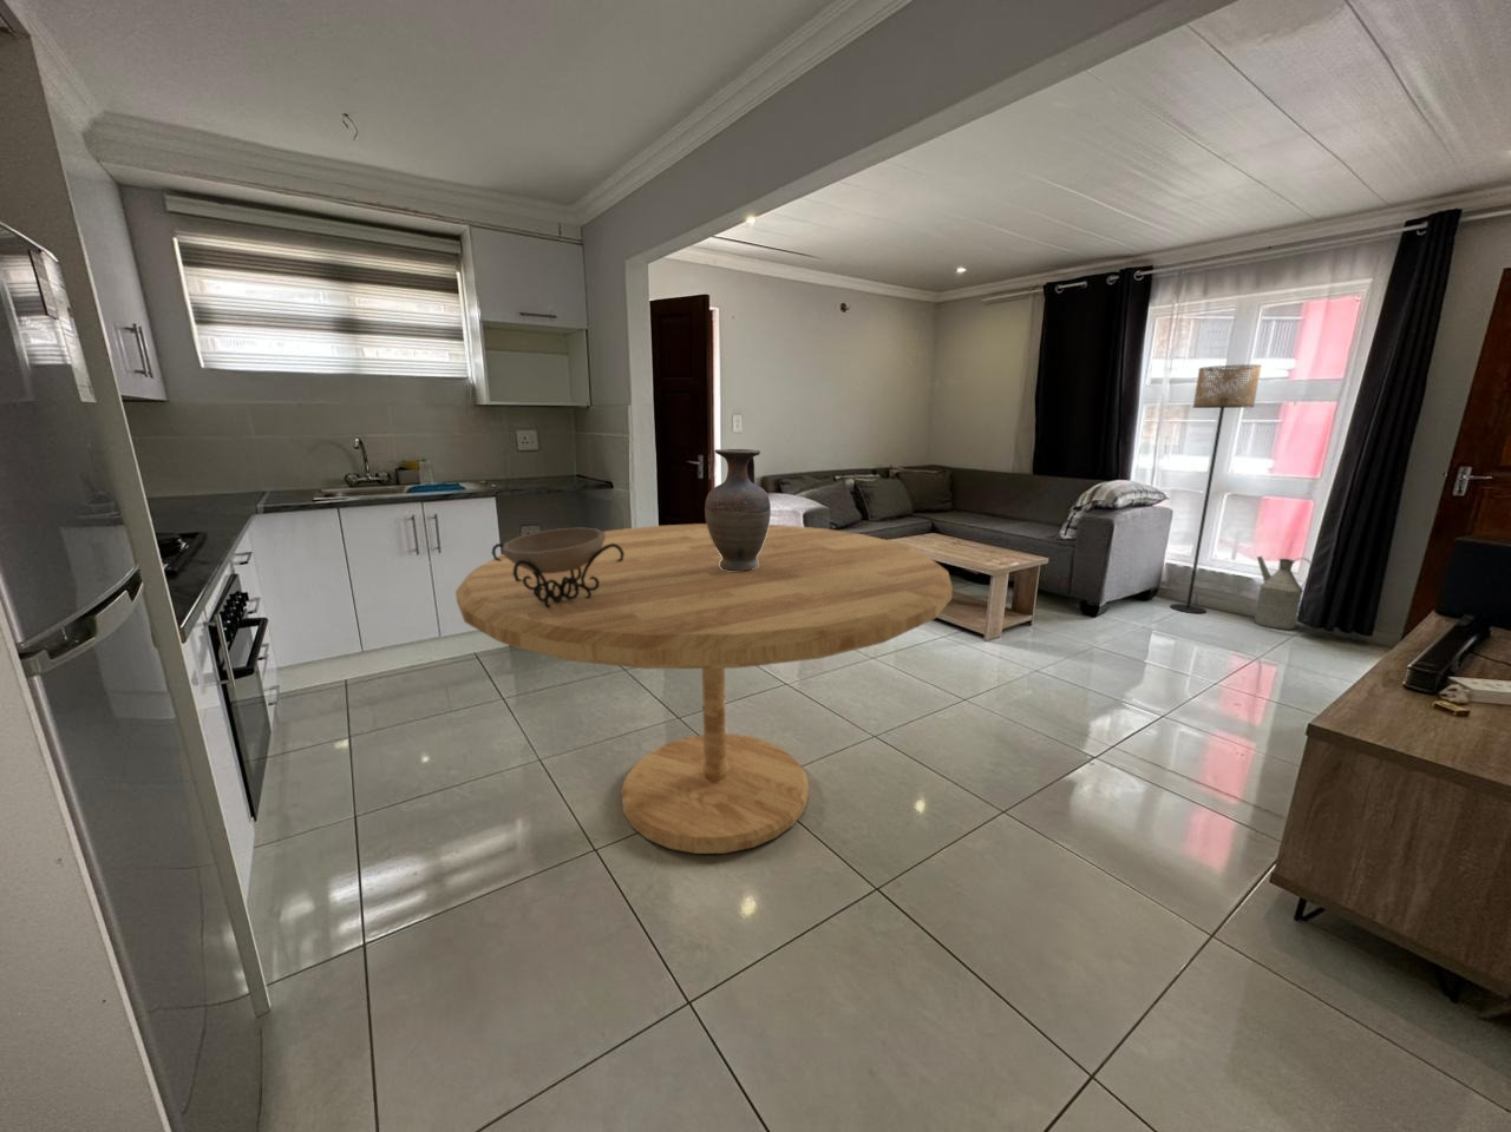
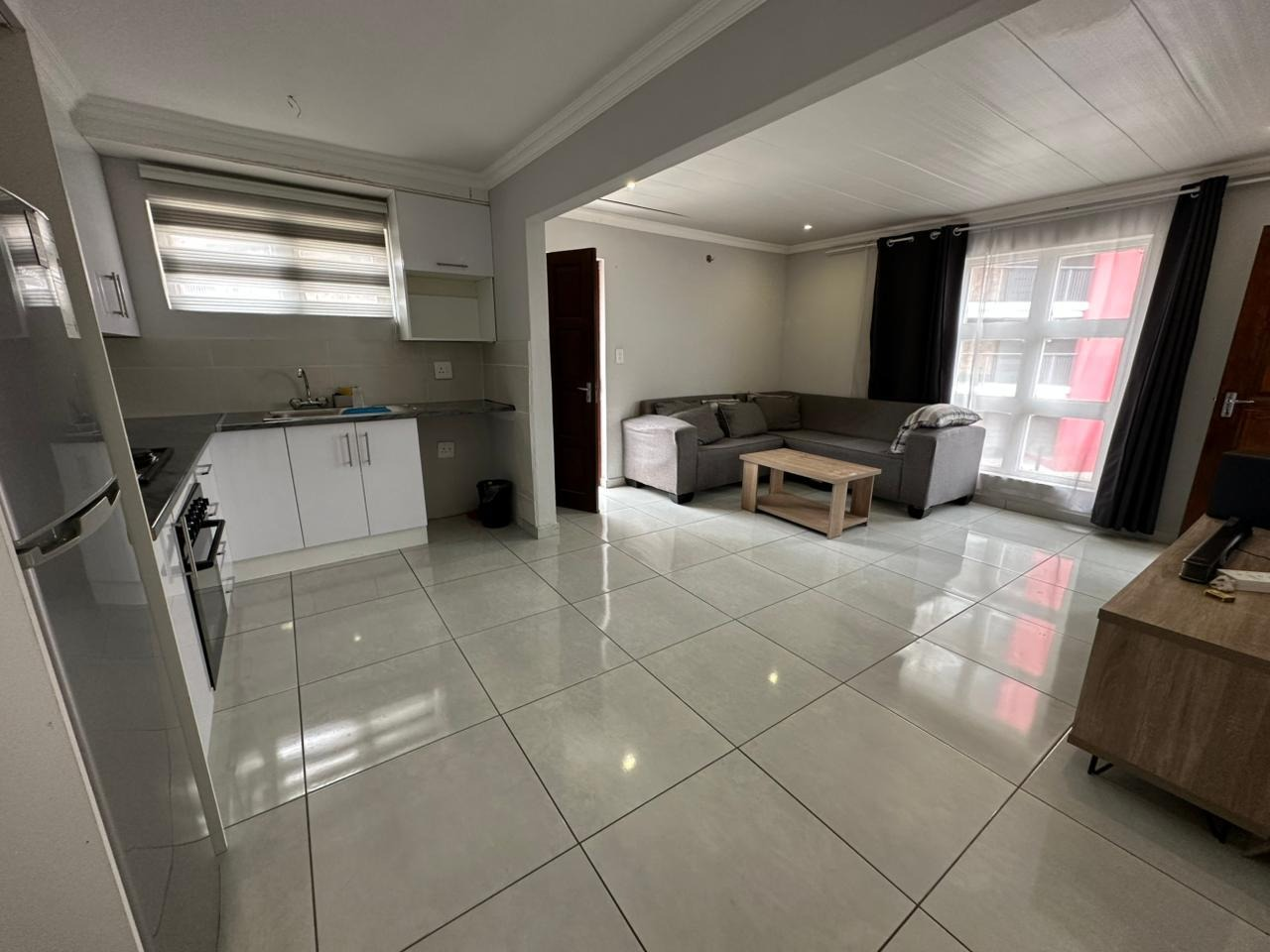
- decorative bowl [491,526,625,609]
- vase [703,448,772,571]
- watering can [1254,555,1311,631]
- floor lamp [1168,363,1264,615]
- dining table [454,522,954,855]
